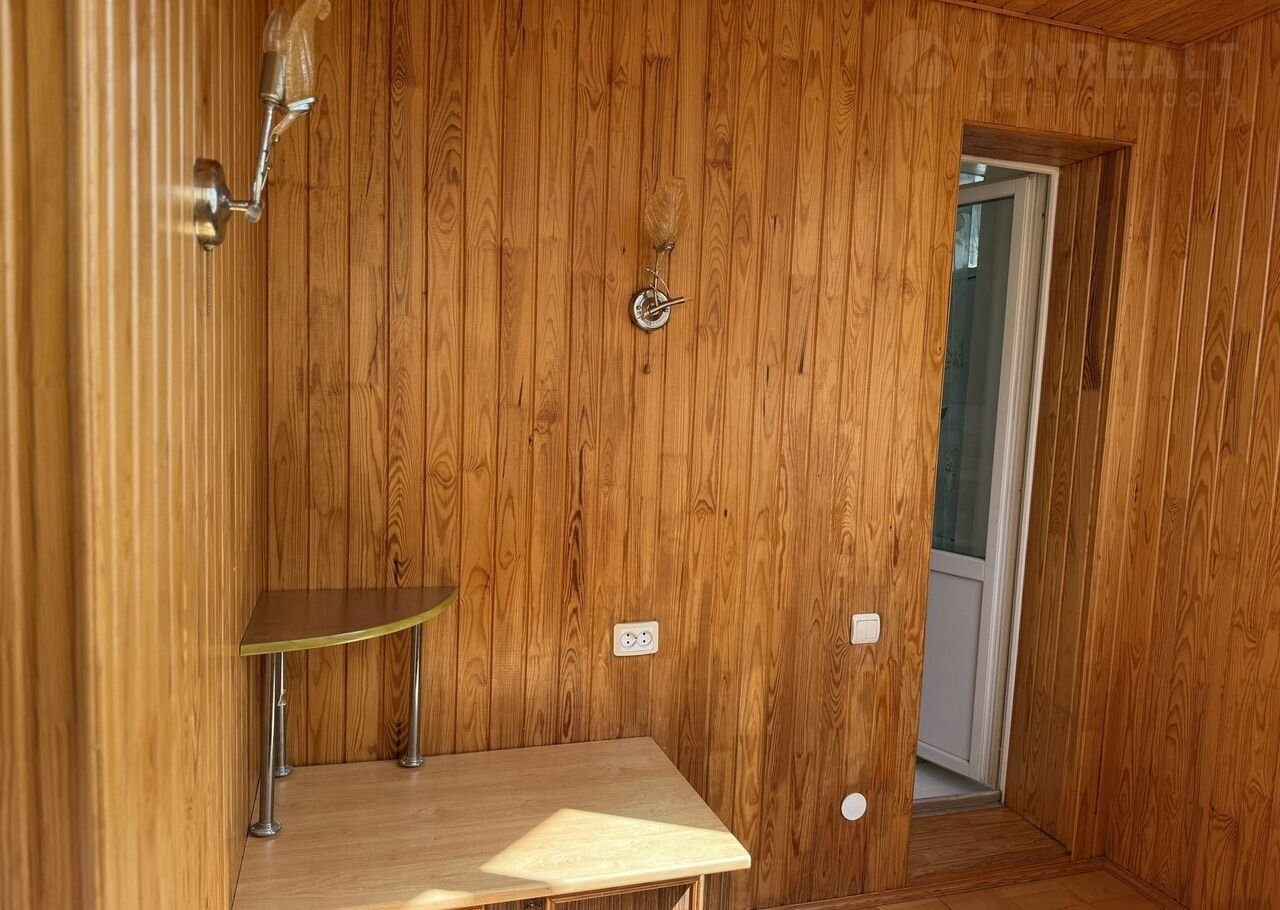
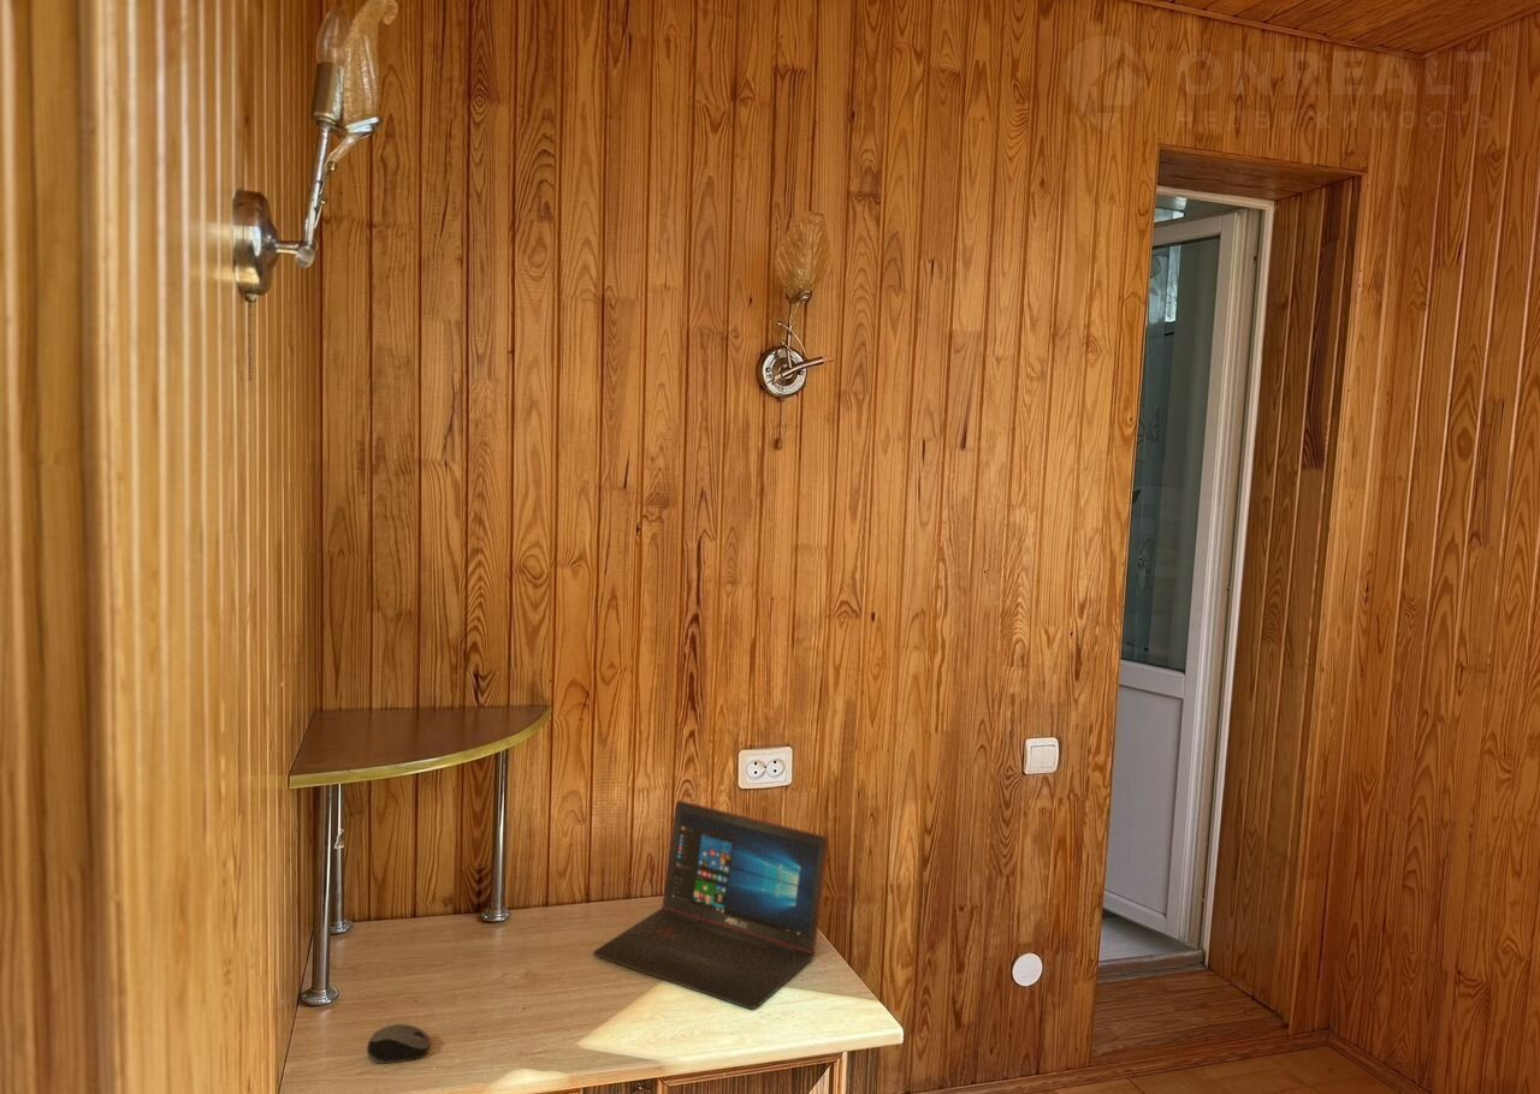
+ laptop [592,799,830,1011]
+ computer mouse [366,1023,431,1064]
